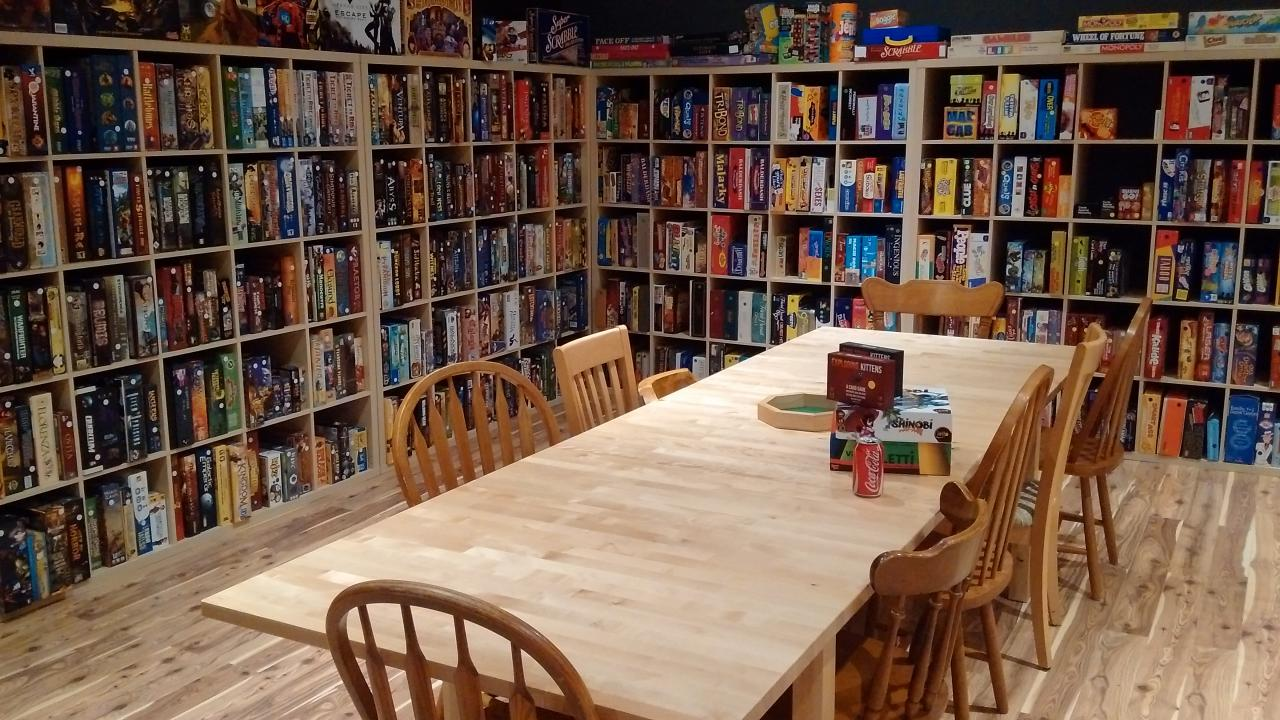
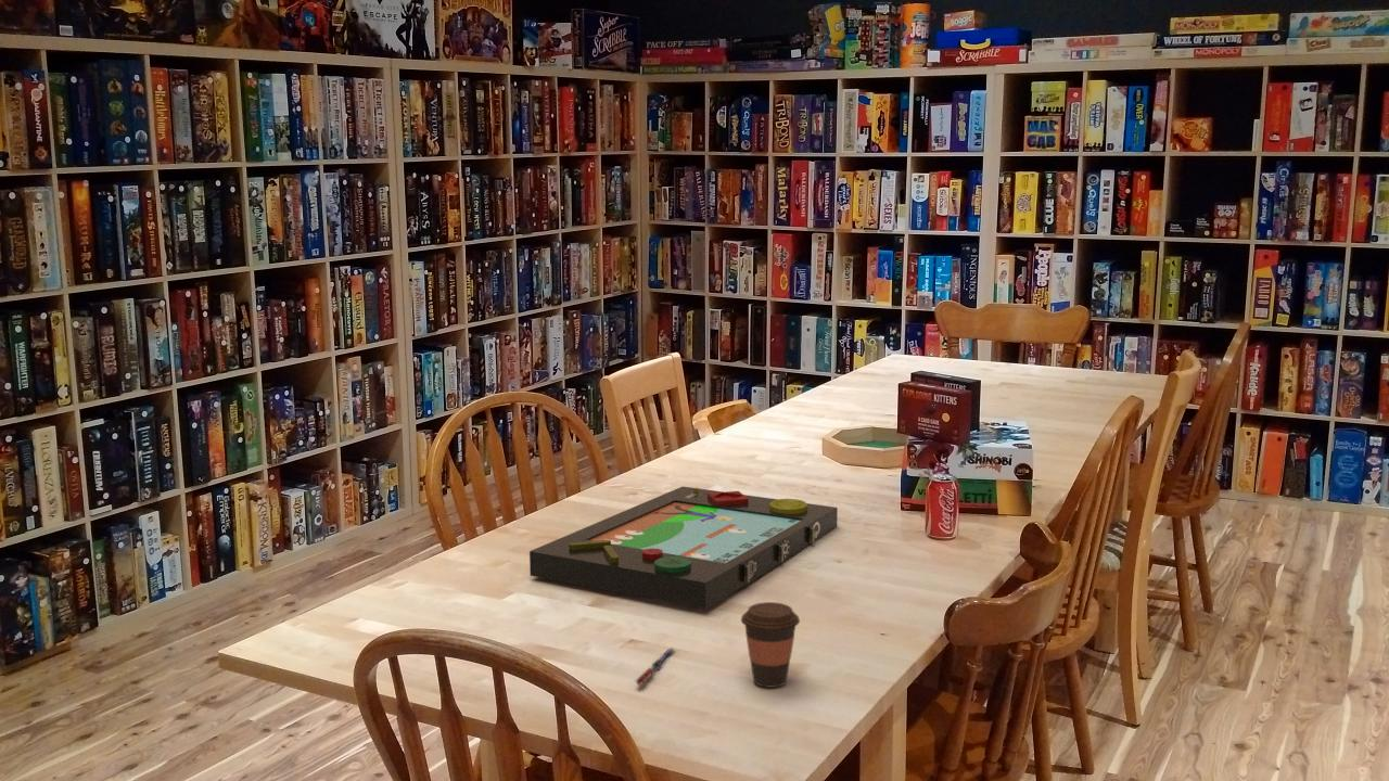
+ pen [634,646,677,686]
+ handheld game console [528,486,839,610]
+ coffee cup [740,601,801,689]
